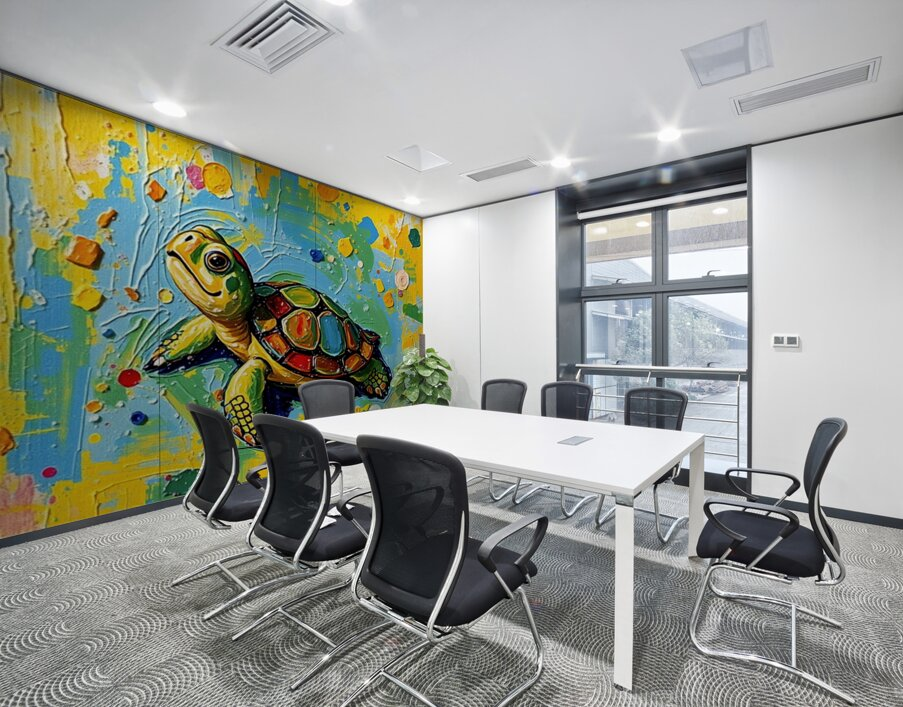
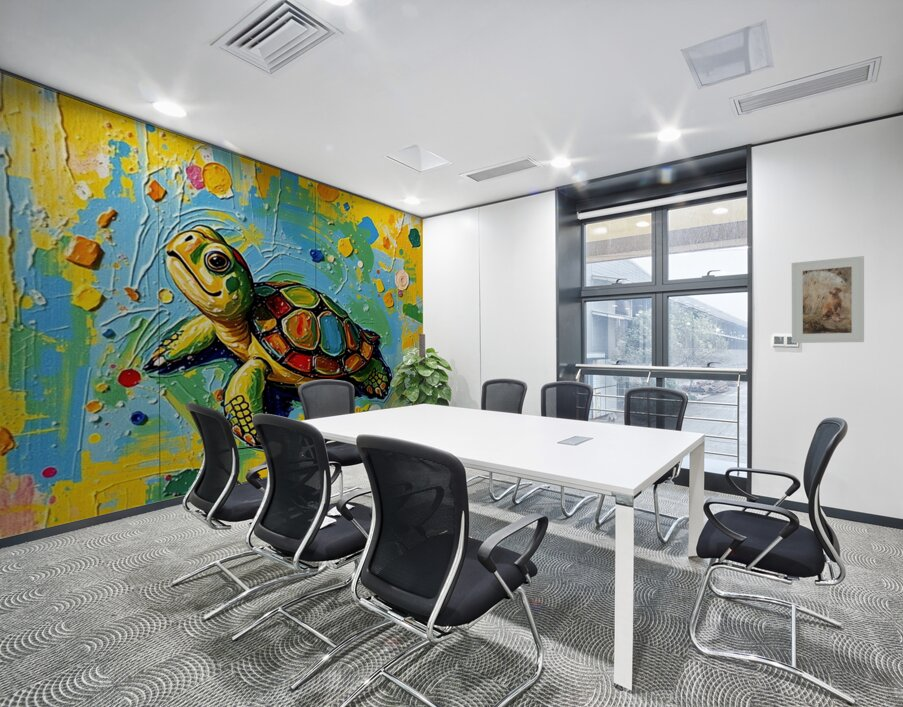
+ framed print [791,255,865,344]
